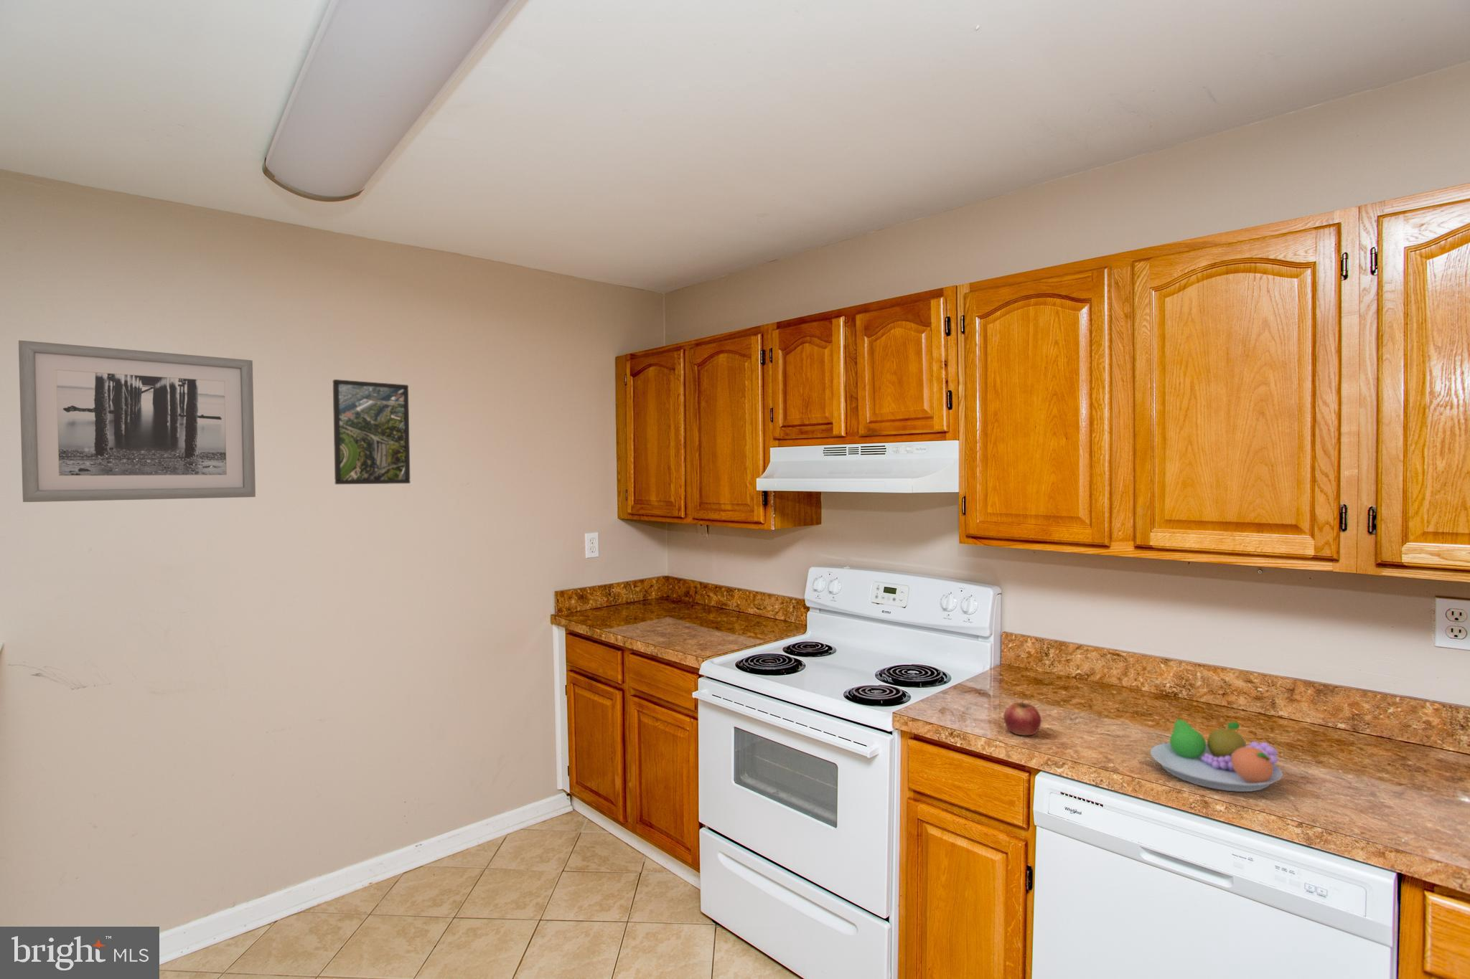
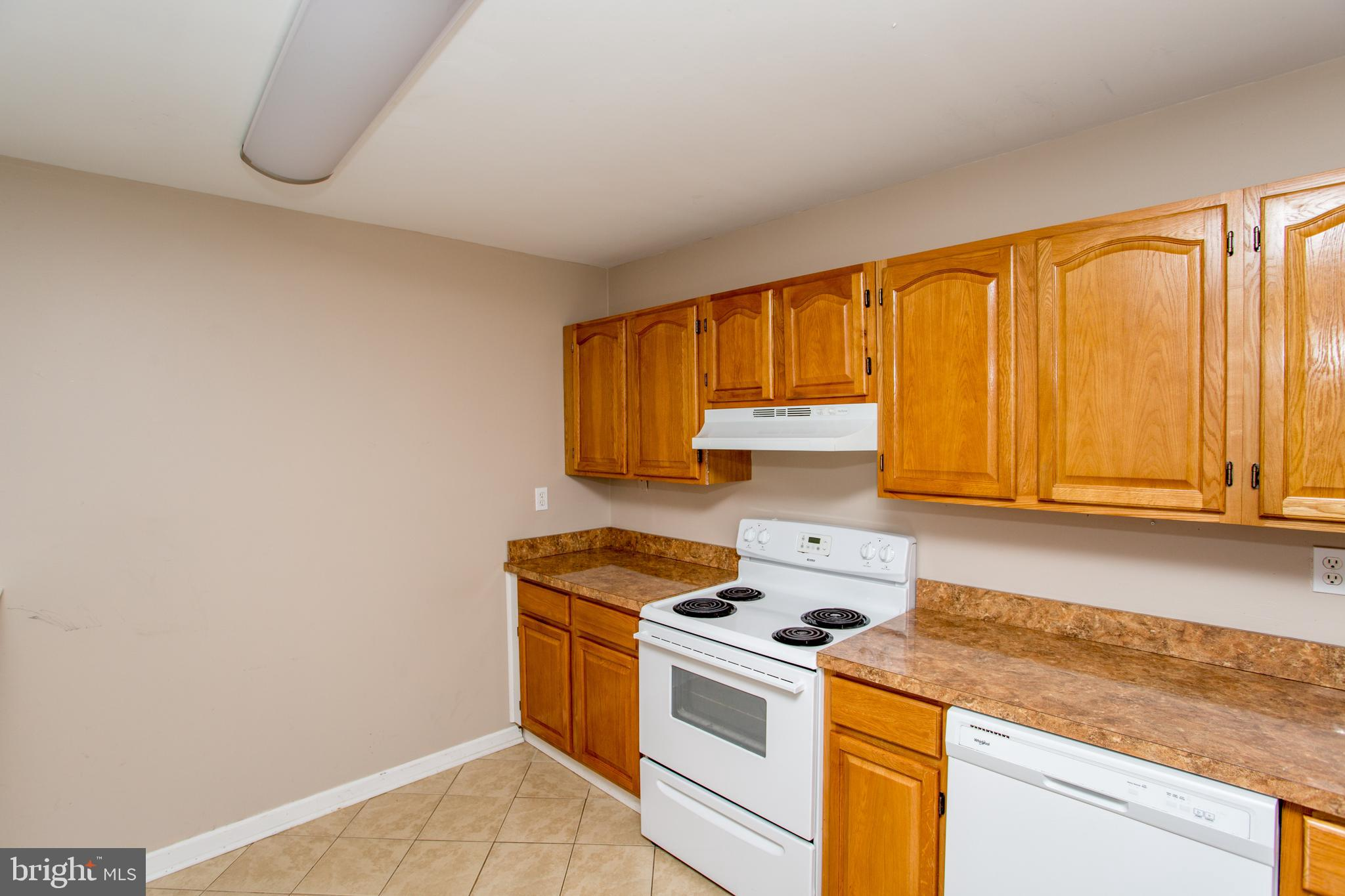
- apple [1002,699,1043,735]
- fruit bowl [1150,717,1284,792]
- wall art [17,339,256,503]
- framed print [332,379,411,485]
